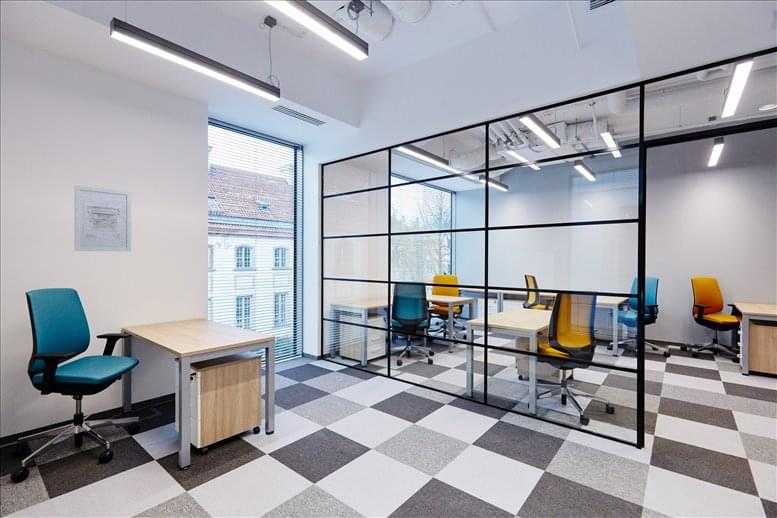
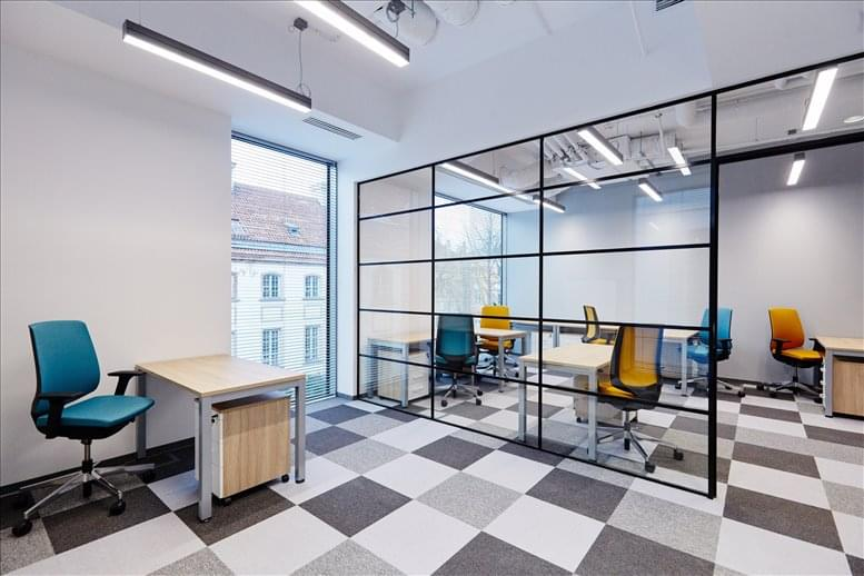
- wall art [74,184,132,253]
